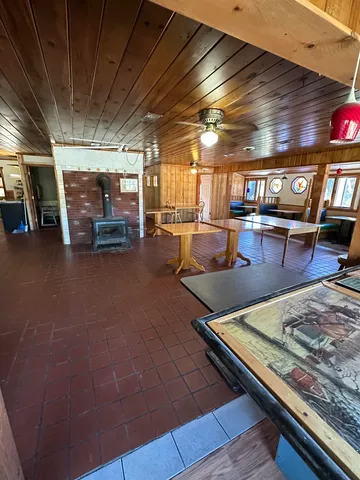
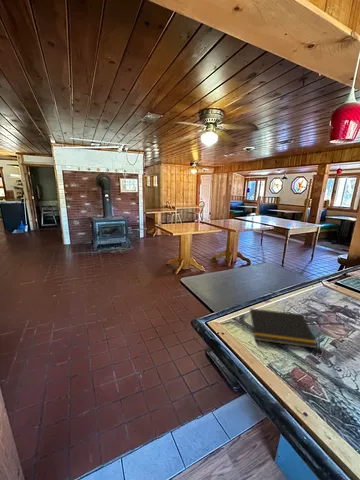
+ notepad [247,308,319,349]
